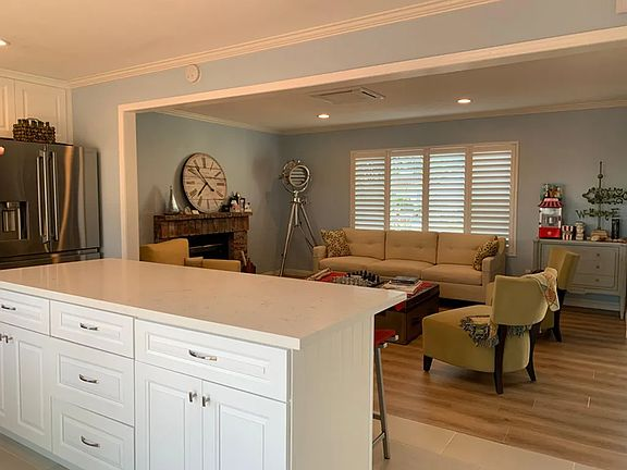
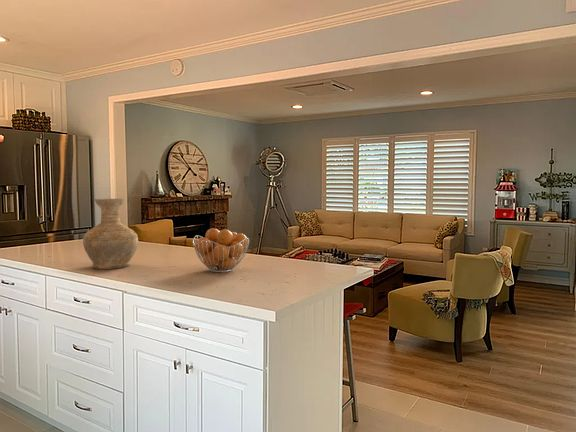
+ fruit basket [192,227,250,273]
+ vase [82,198,139,270]
